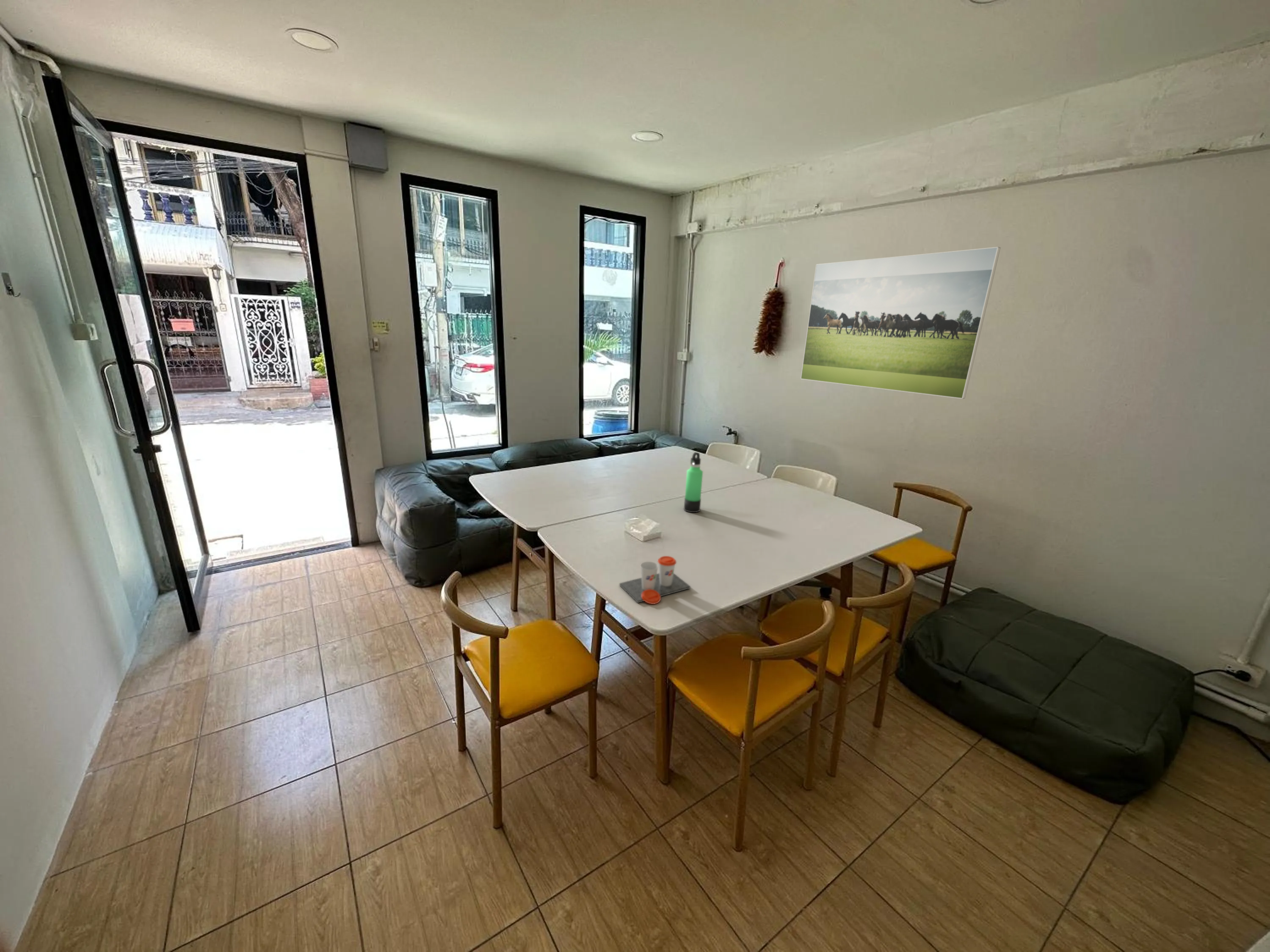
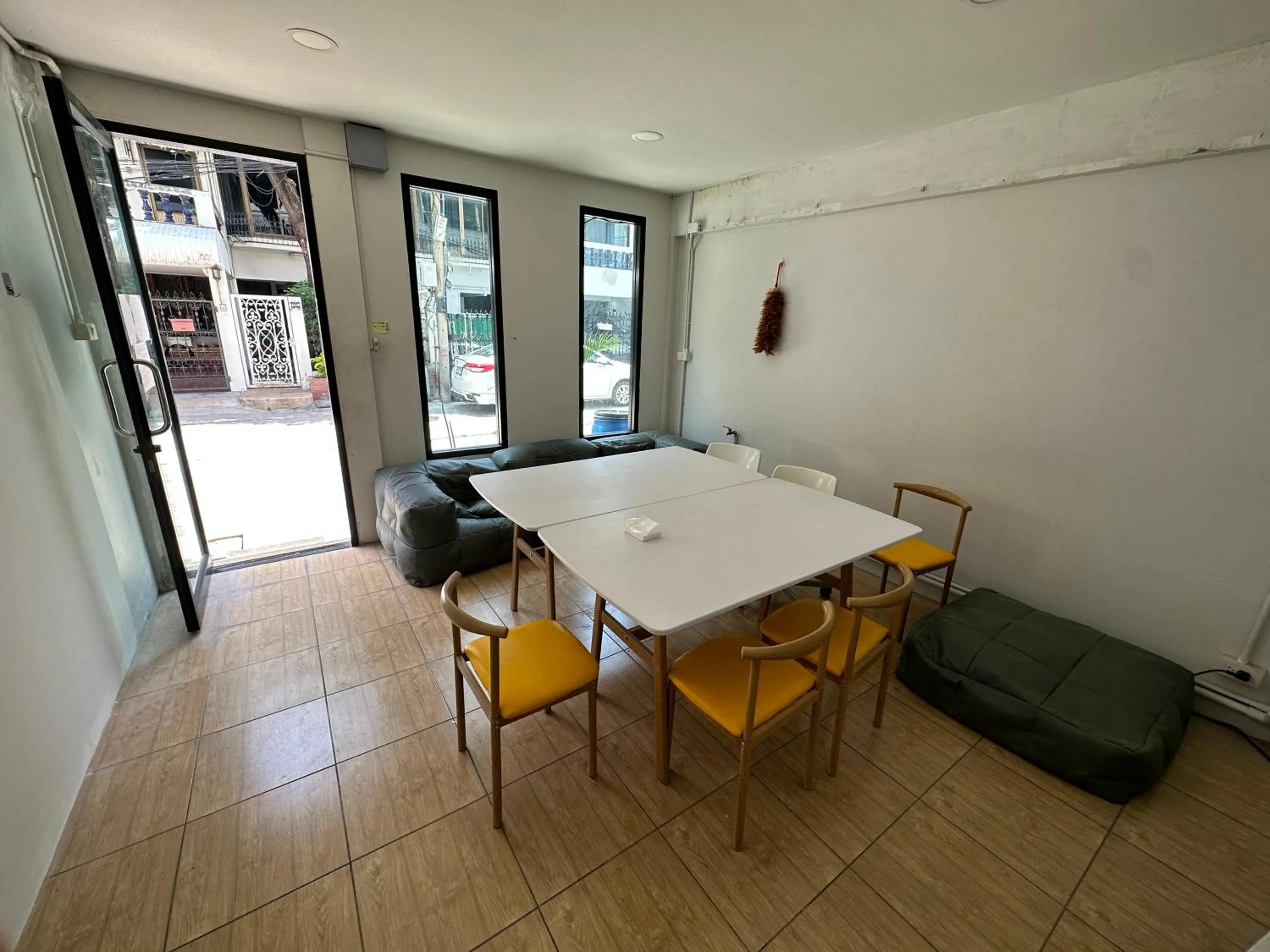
- thermos bottle [683,451,703,513]
- cup [619,556,691,605]
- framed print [800,246,1001,399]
